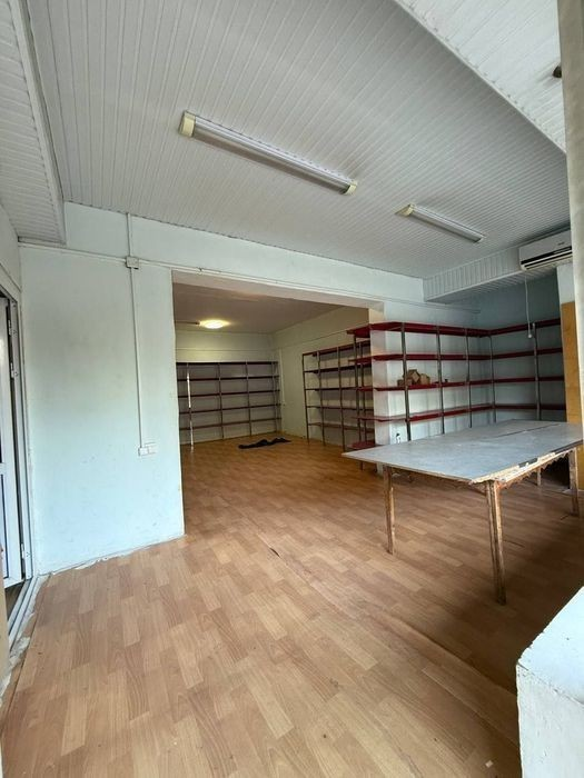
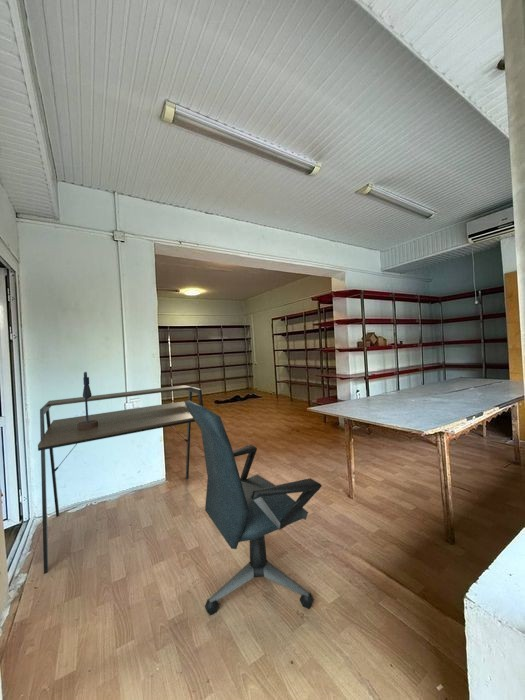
+ table lamp [77,371,98,429]
+ office chair [184,399,323,616]
+ desk [37,384,204,575]
